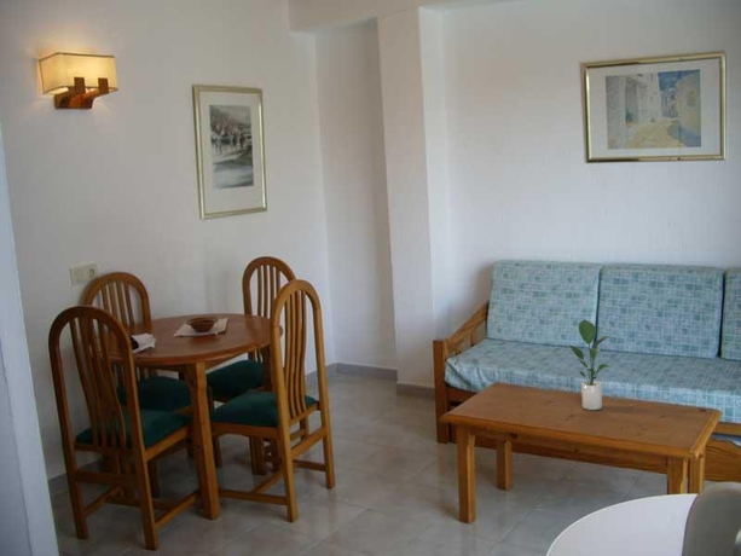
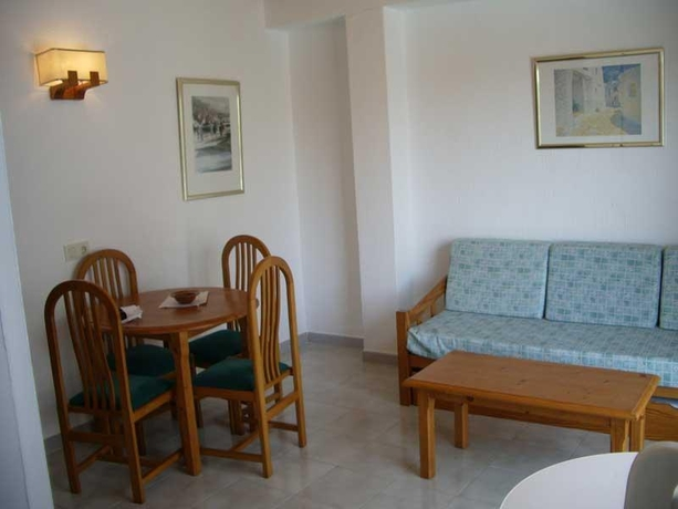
- potted plant [568,318,612,411]
